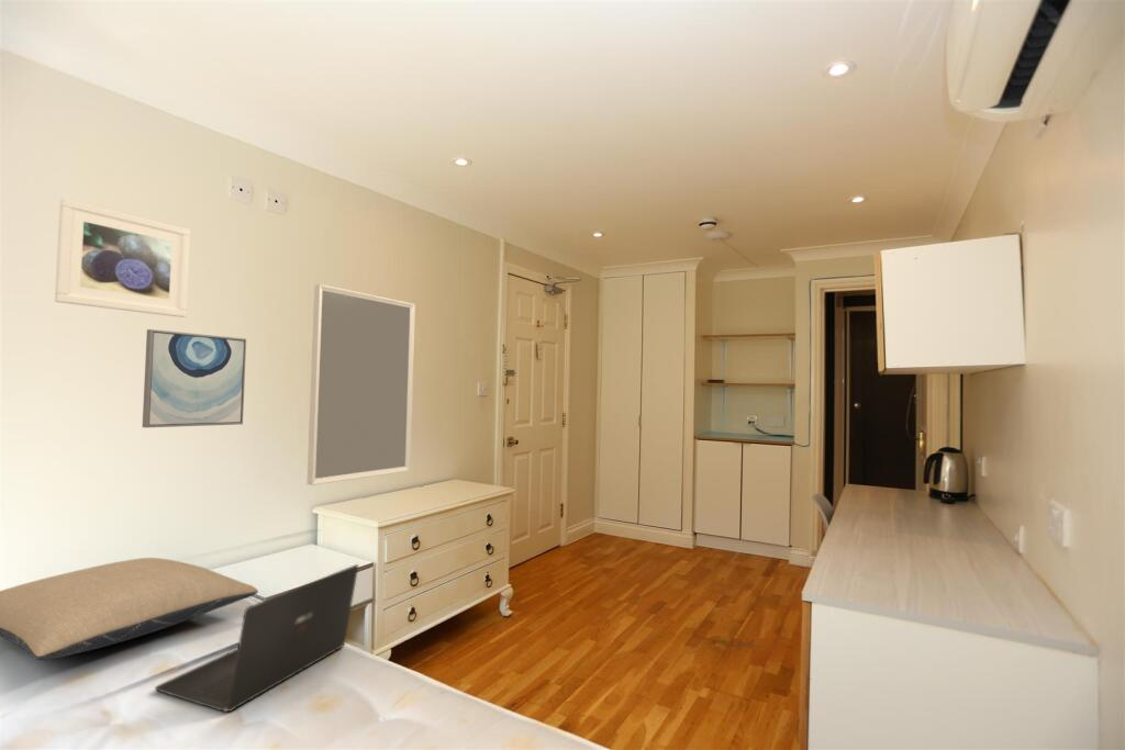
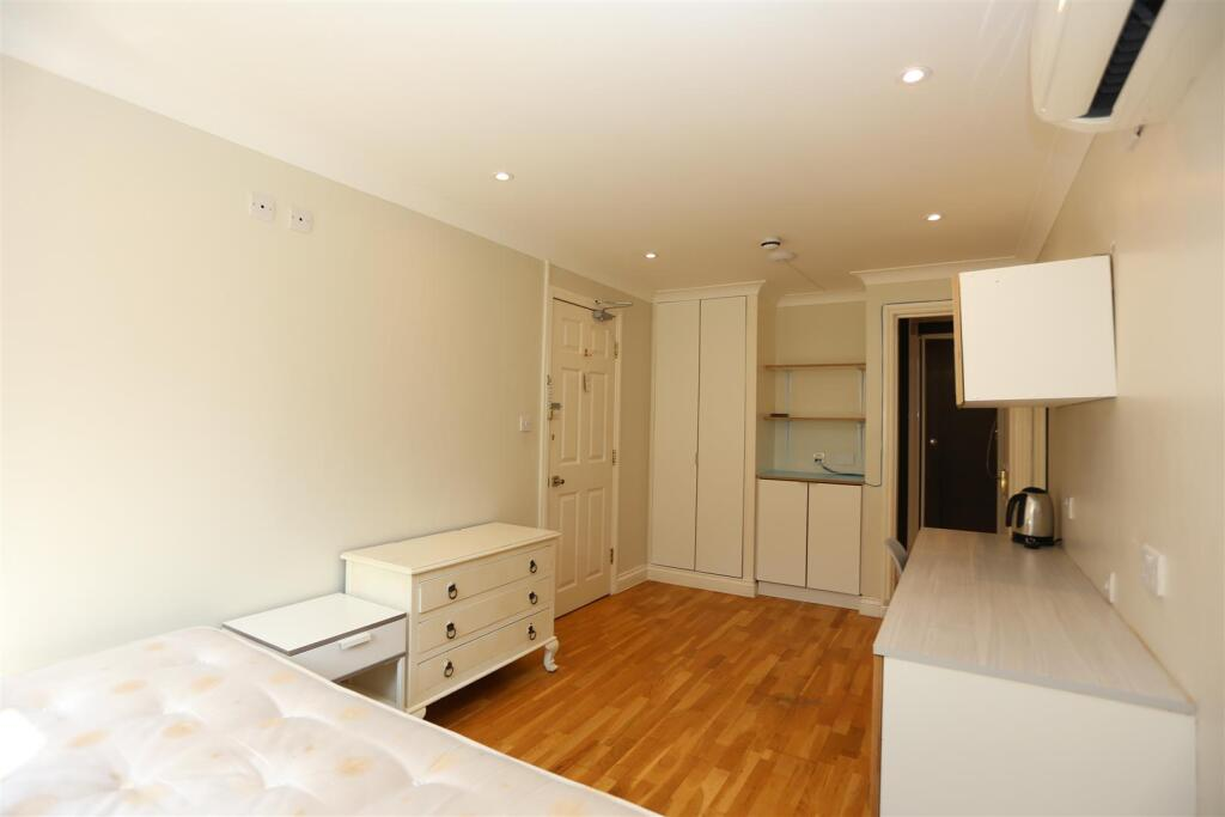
- pillow [0,557,259,661]
- home mirror [305,283,416,486]
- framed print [54,198,191,318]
- laptop [154,563,359,713]
- wall art [142,328,247,428]
